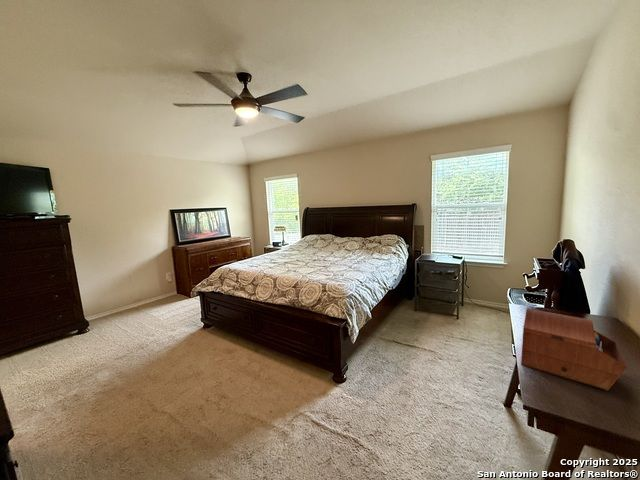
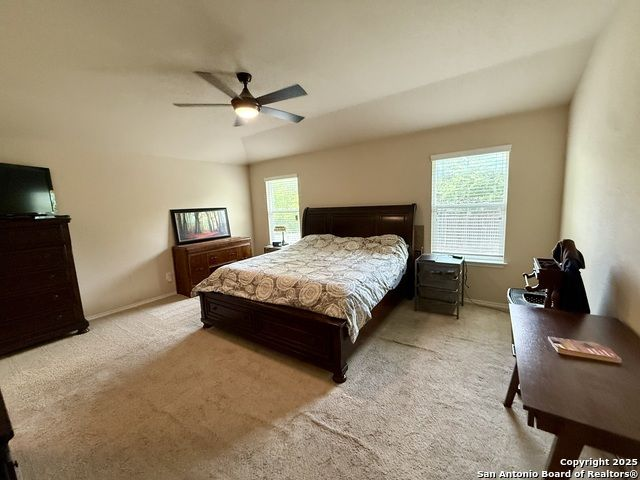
- sewing box [520,308,628,391]
